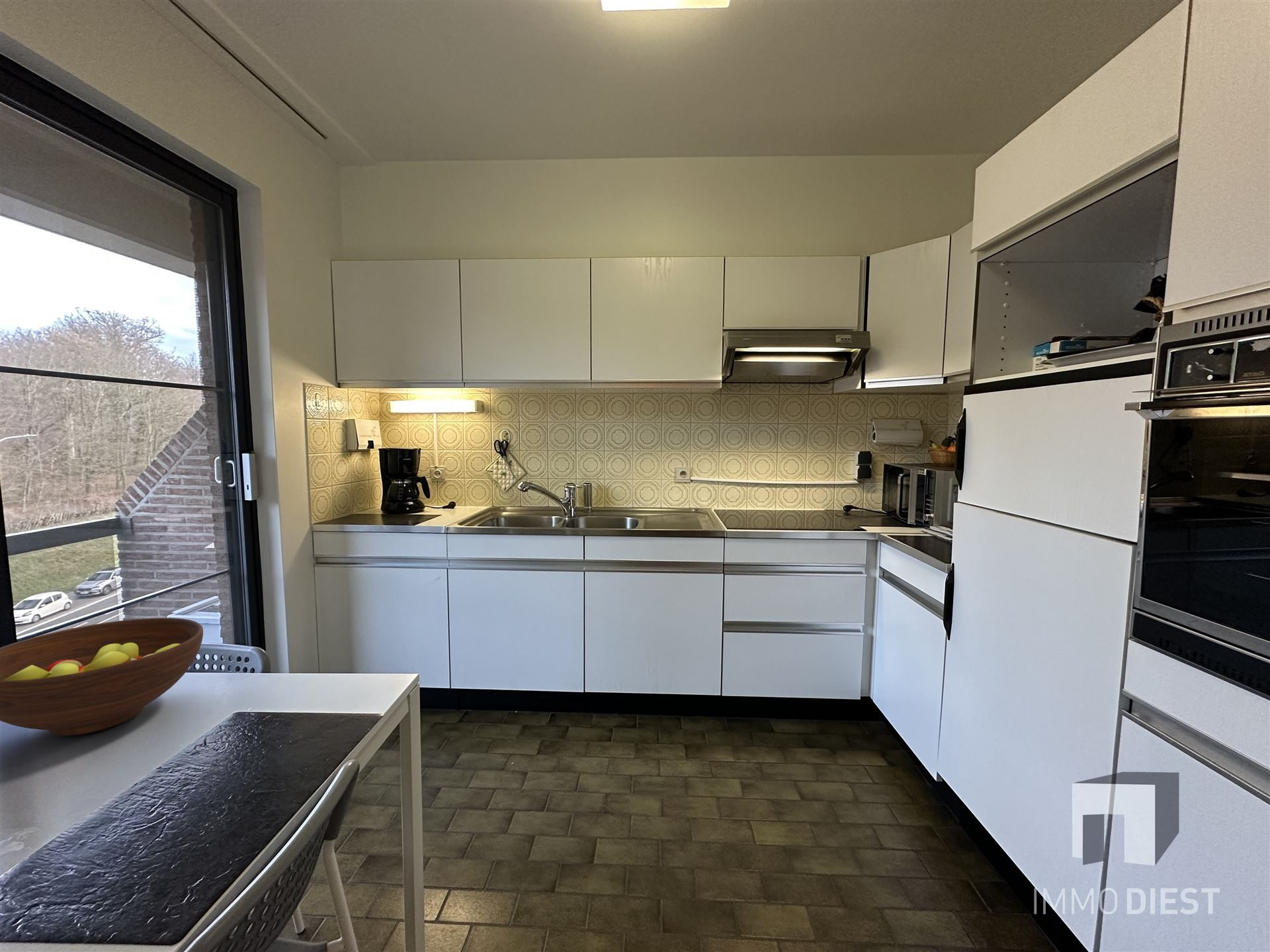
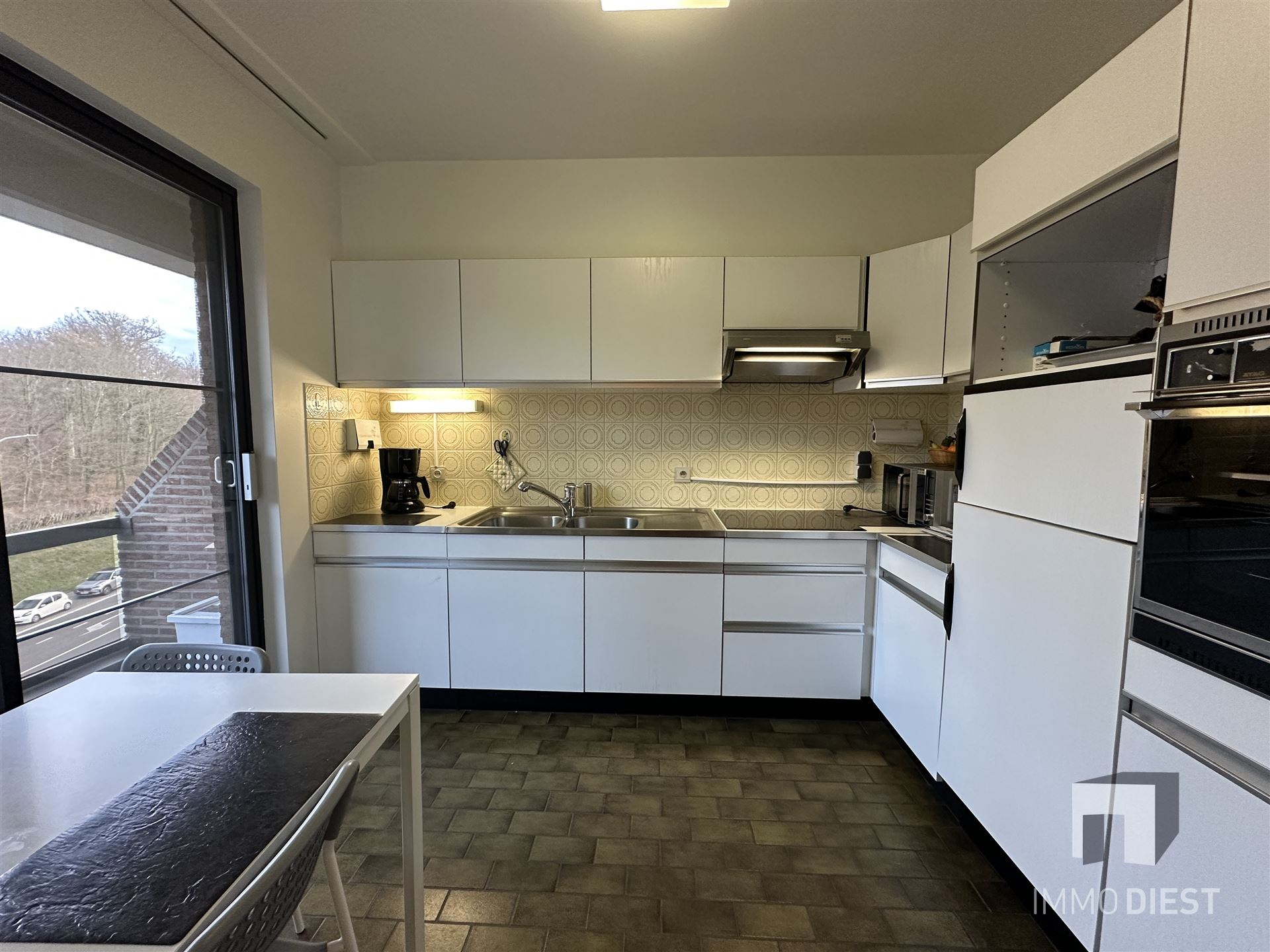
- fruit bowl [0,617,204,736]
